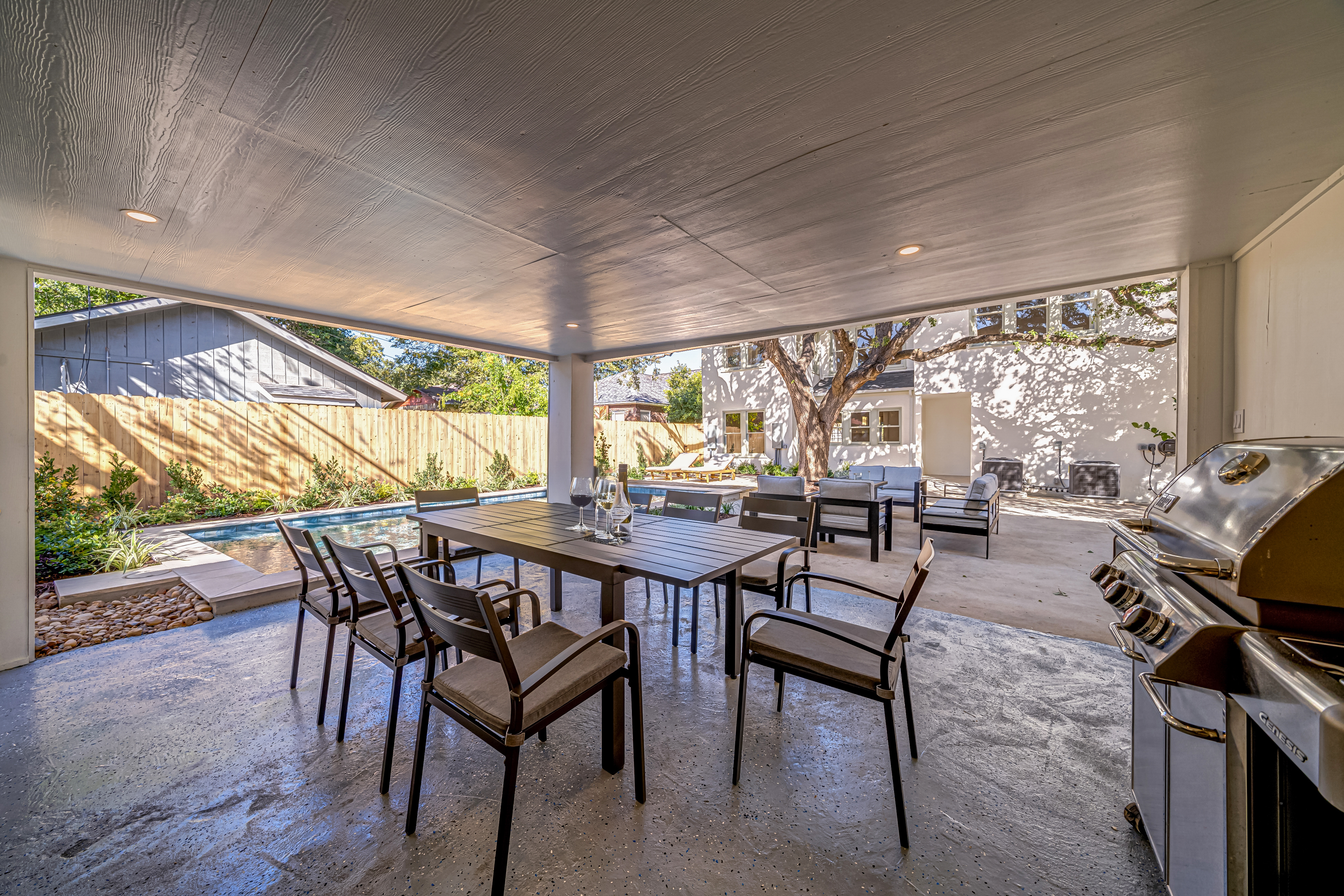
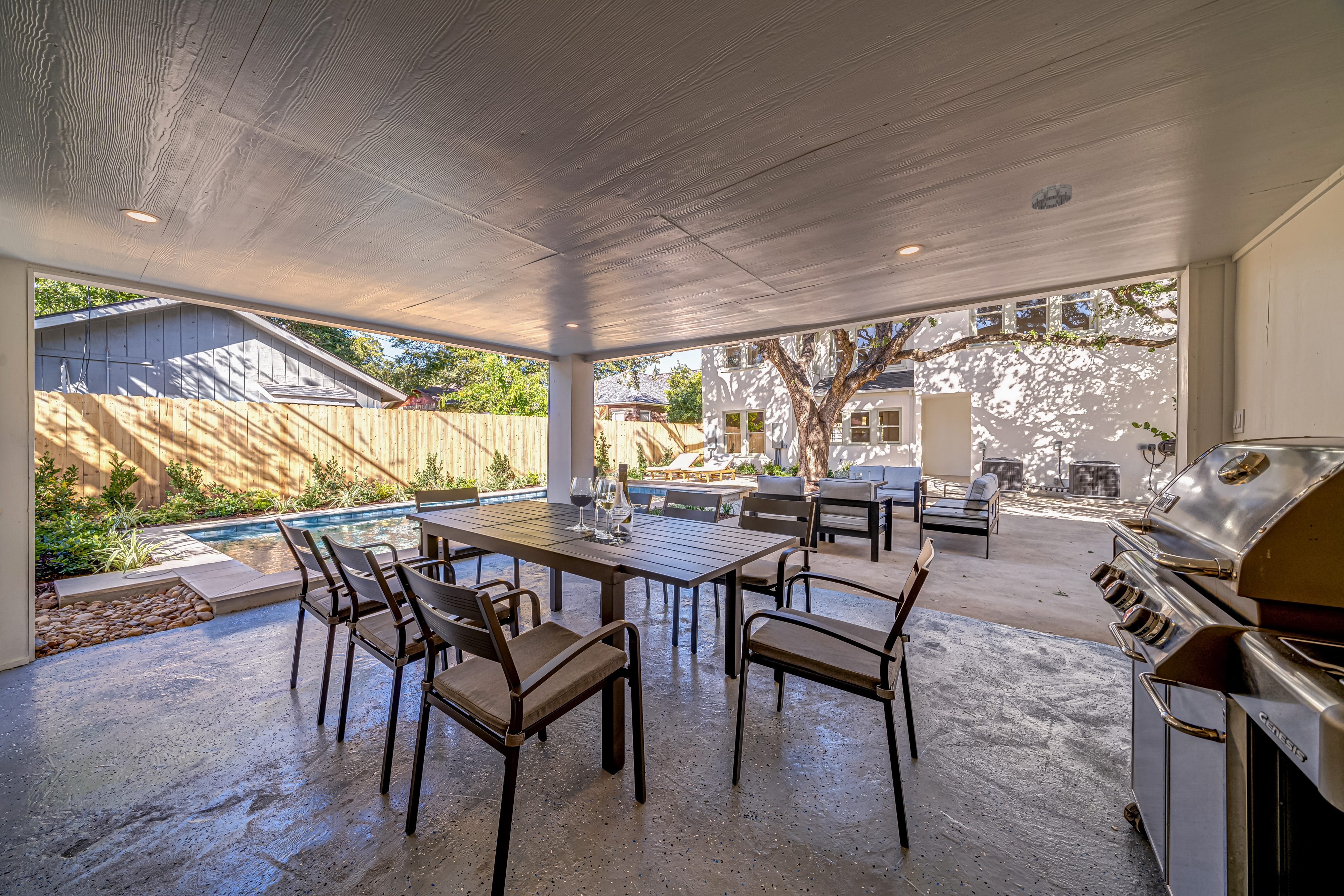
+ smoke detector [1031,183,1073,210]
